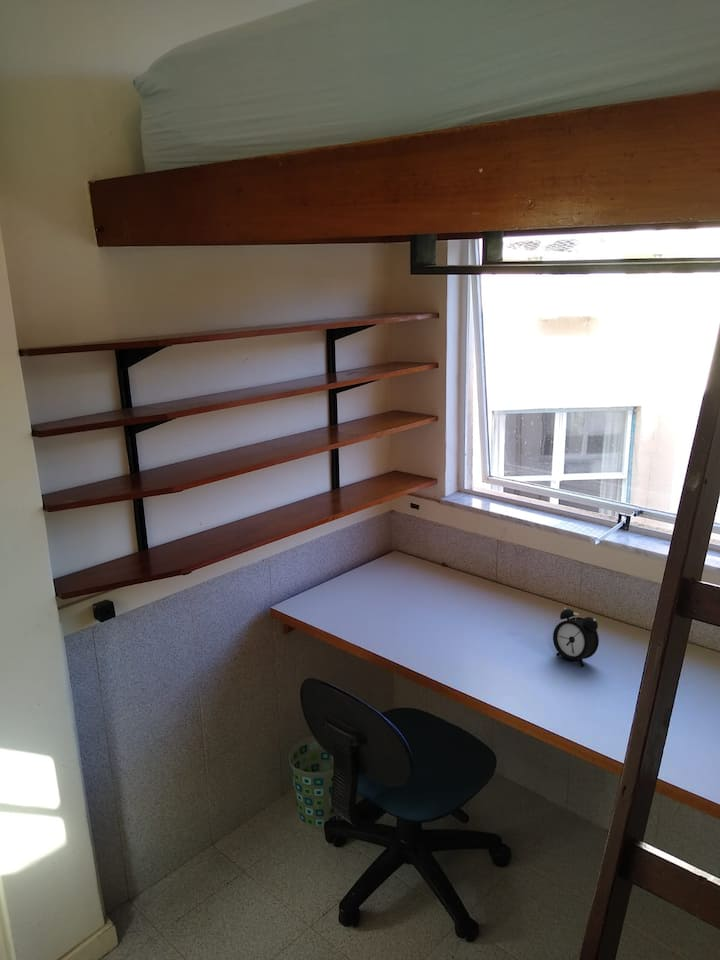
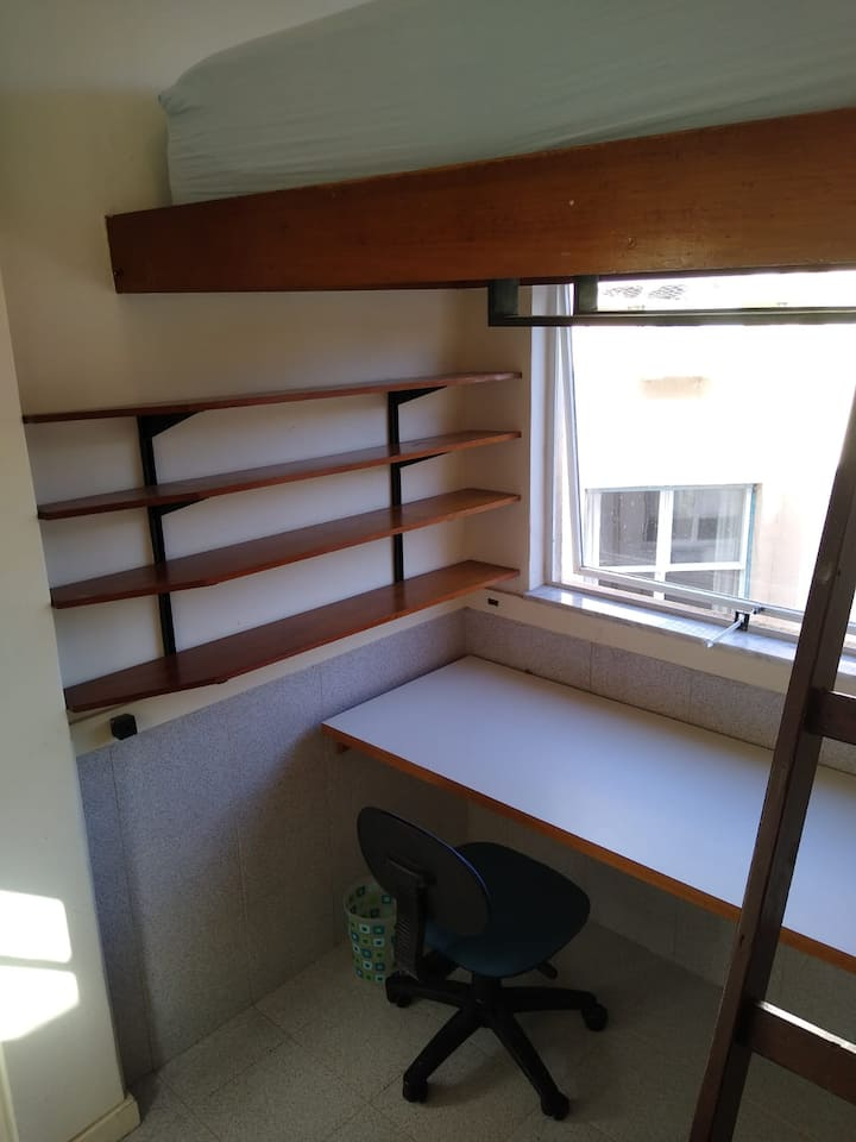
- alarm clock [552,607,600,668]
